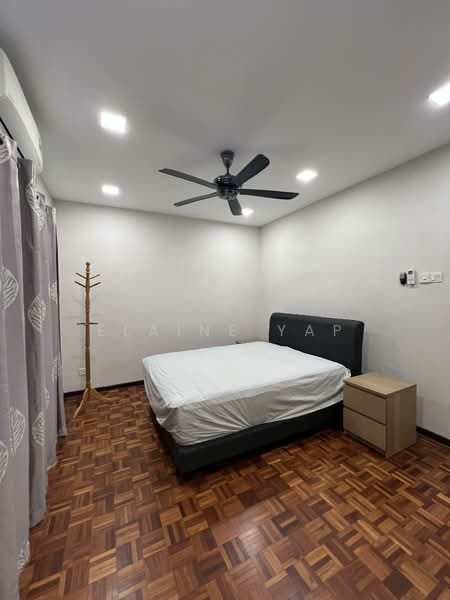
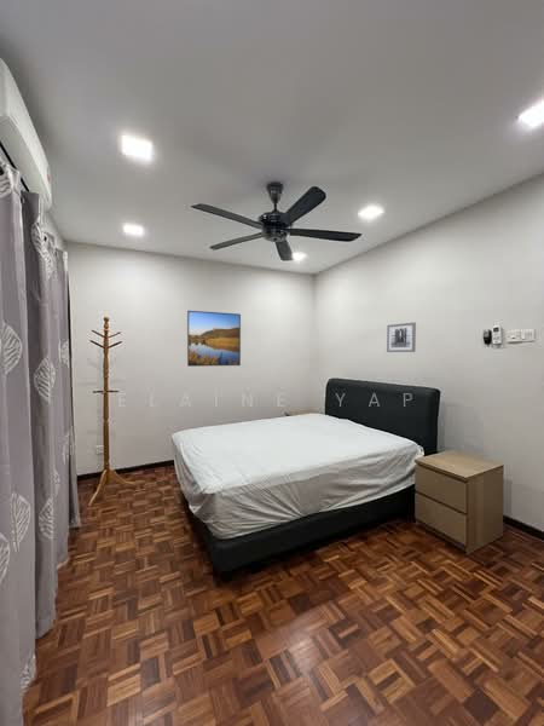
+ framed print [186,310,242,368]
+ wall art [386,322,417,353]
